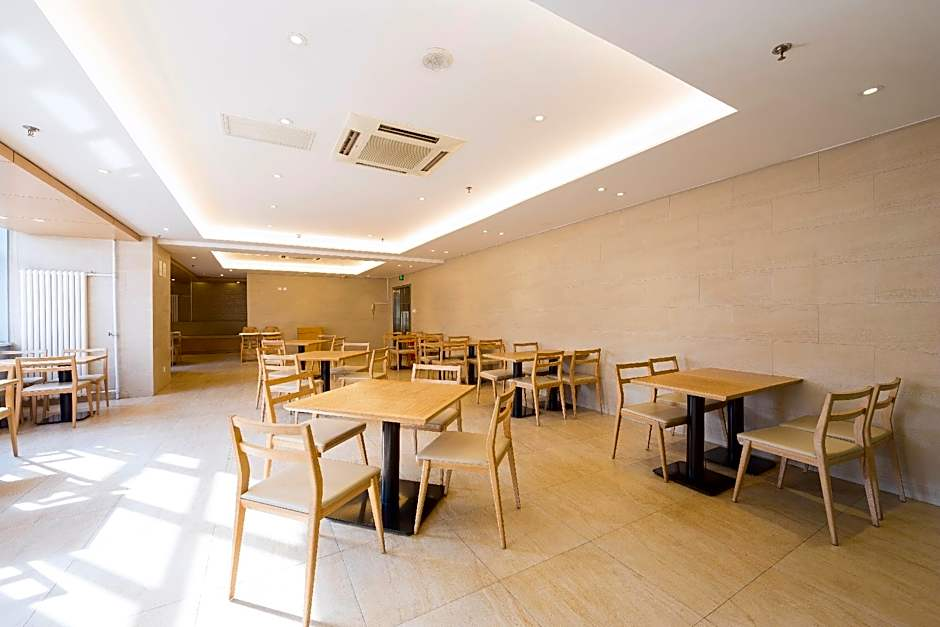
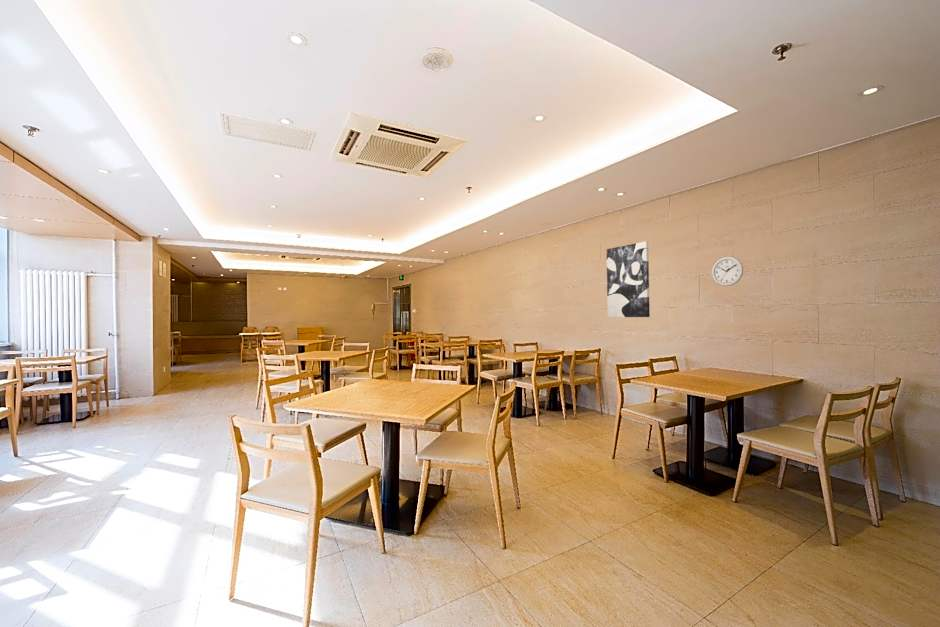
+ wall clock [711,256,744,287]
+ wall art [606,240,651,318]
